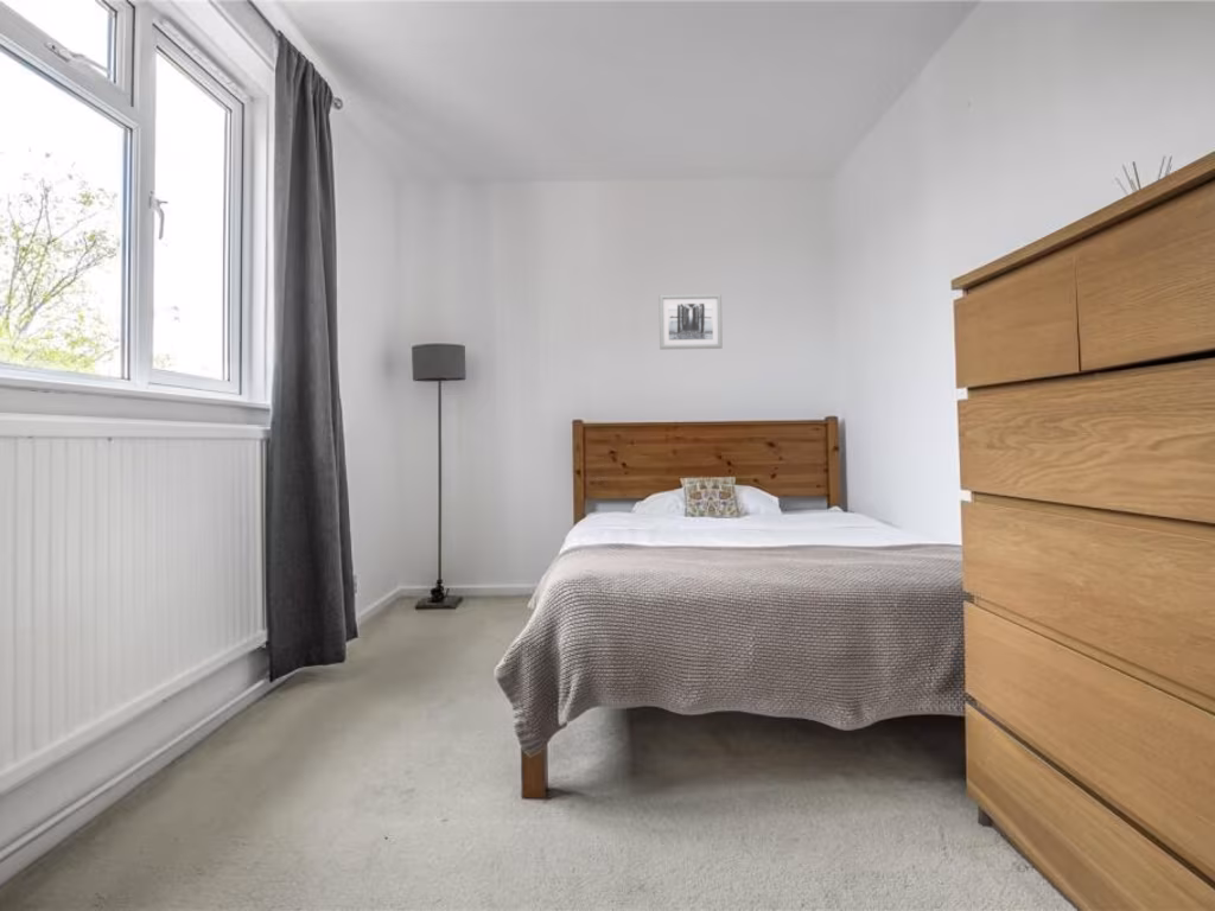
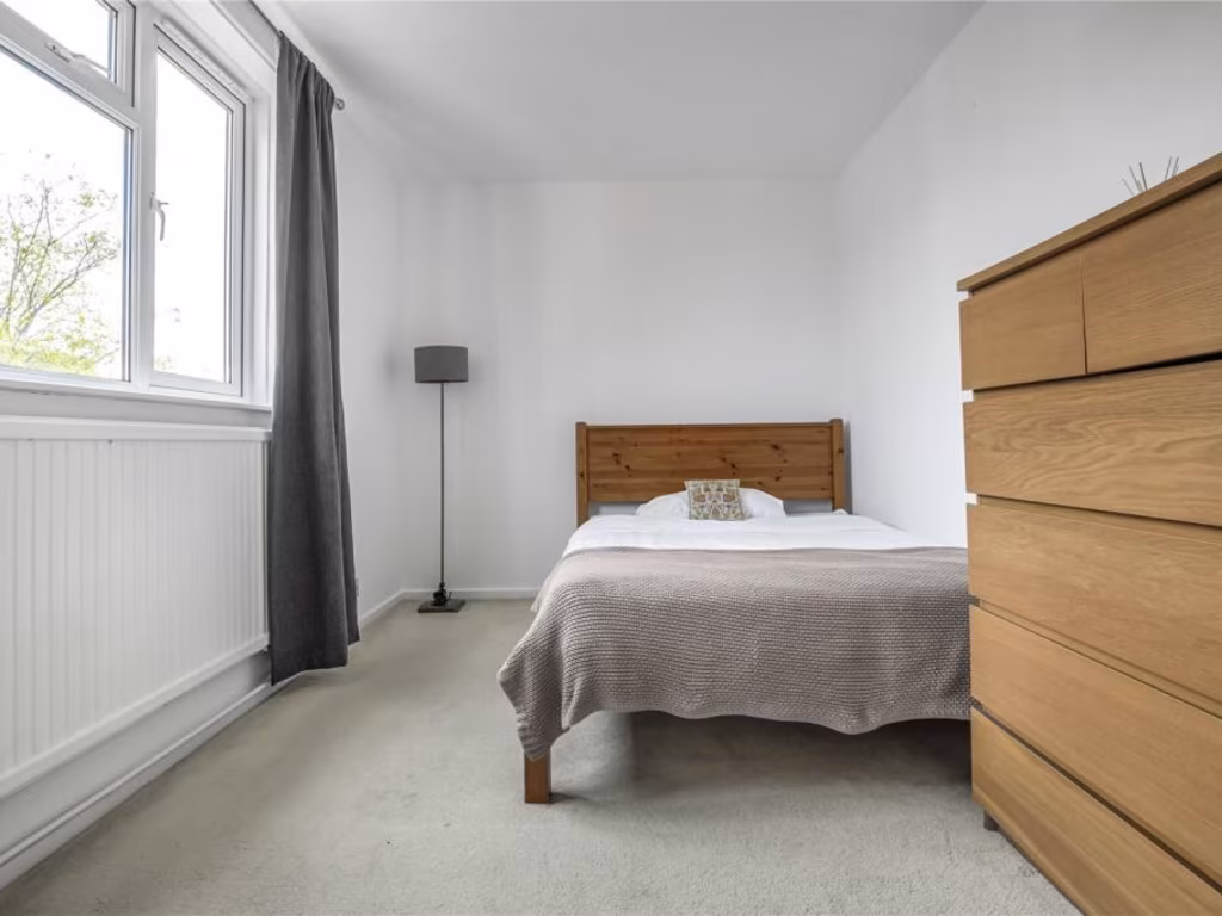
- wall art [657,293,724,351]
